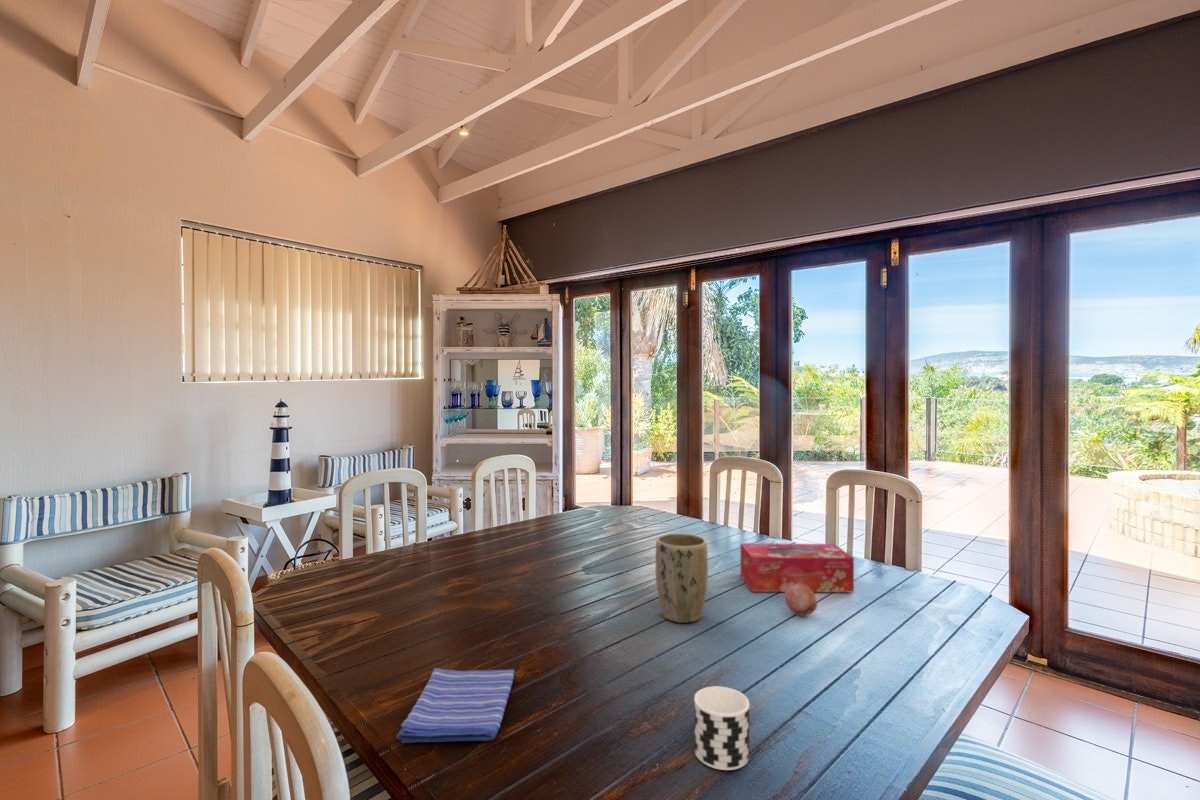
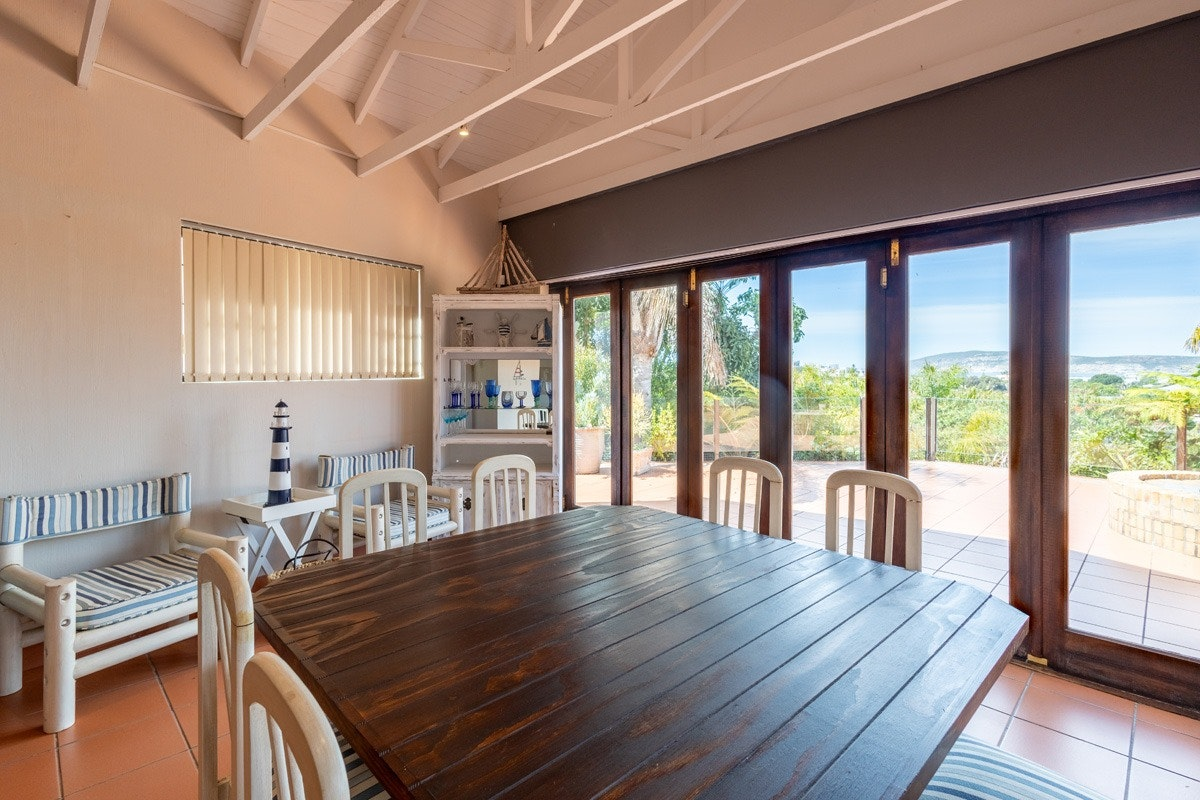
- fruit [783,584,818,617]
- dish towel [396,667,516,744]
- plant pot [655,533,709,624]
- tissue box [739,542,855,593]
- cup [693,685,750,771]
